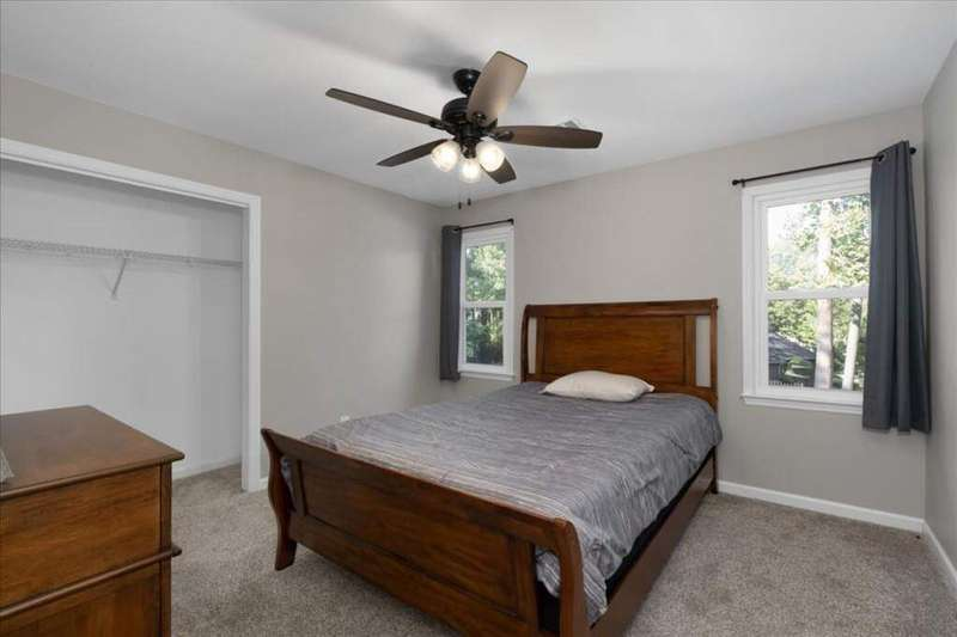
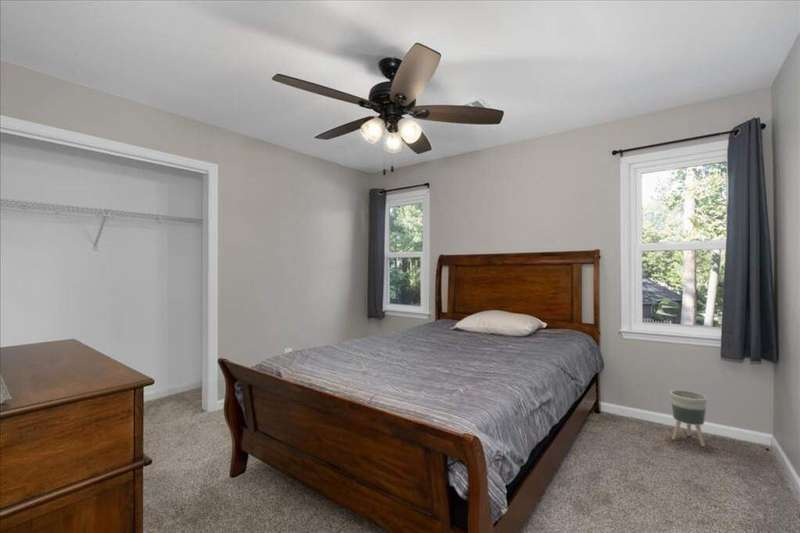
+ planter [669,389,708,448]
